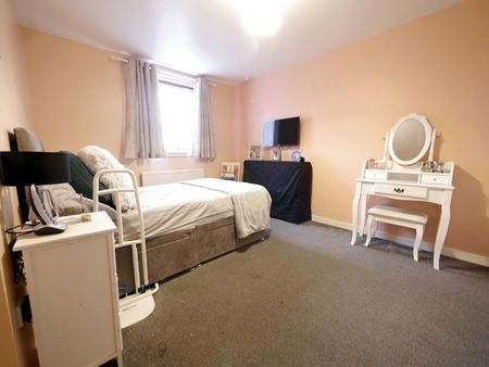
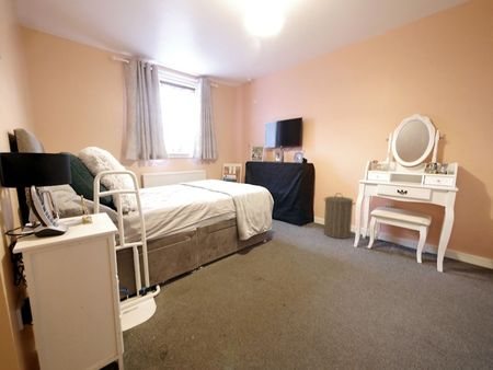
+ laundry hamper [323,192,357,240]
